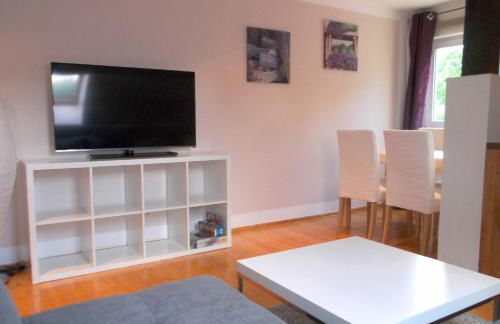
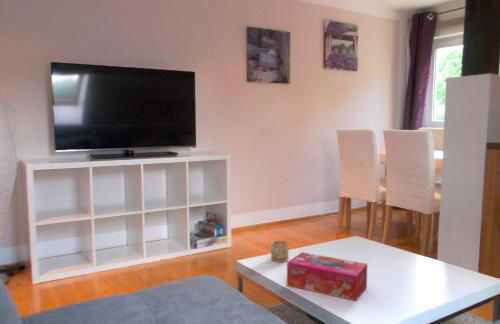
+ mug [270,239,289,263]
+ tissue box [286,251,368,302]
